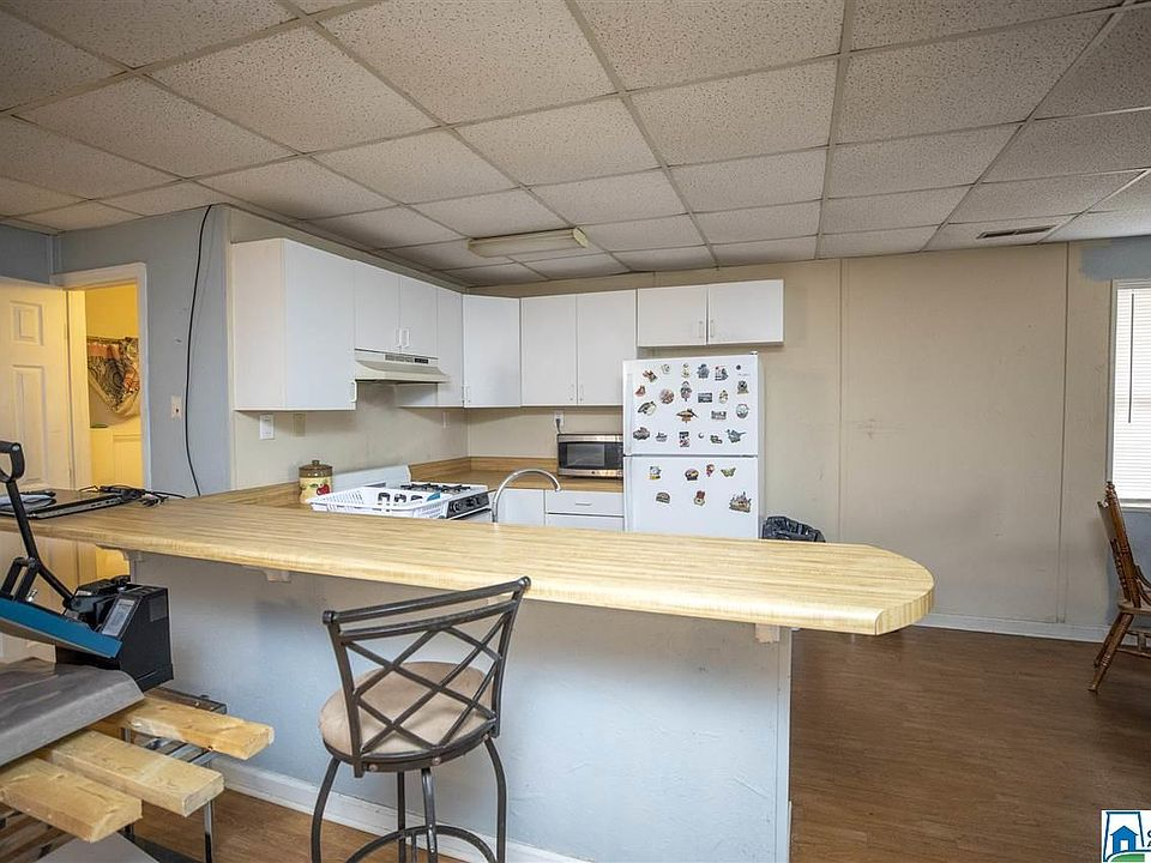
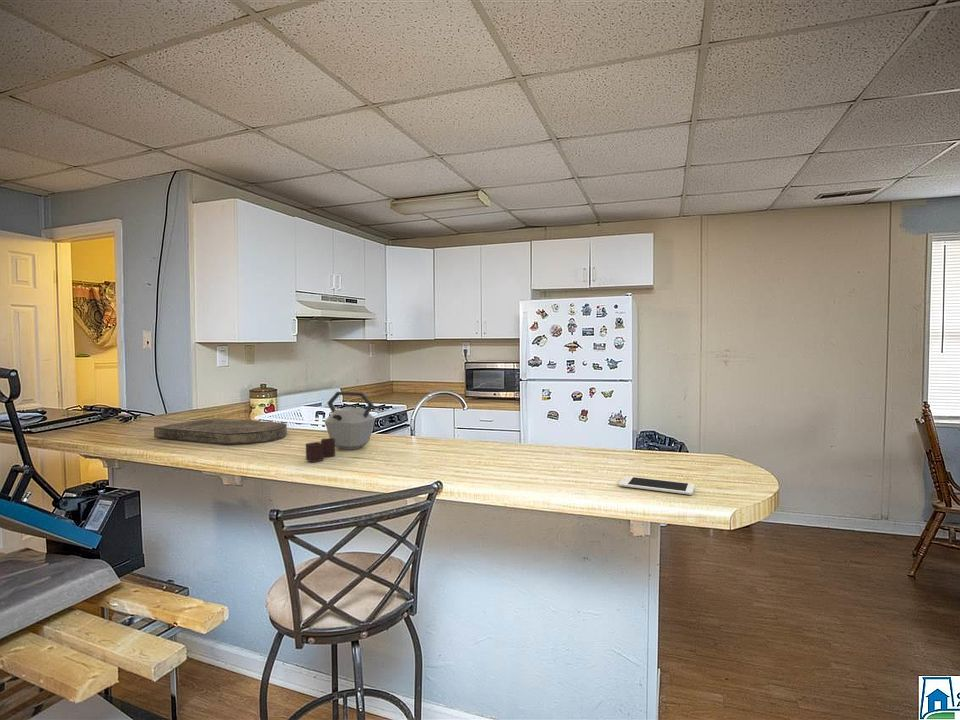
+ cutting board [153,417,288,445]
+ kettle [305,391,376,463]
+ cell phone [618,475,696,496]
